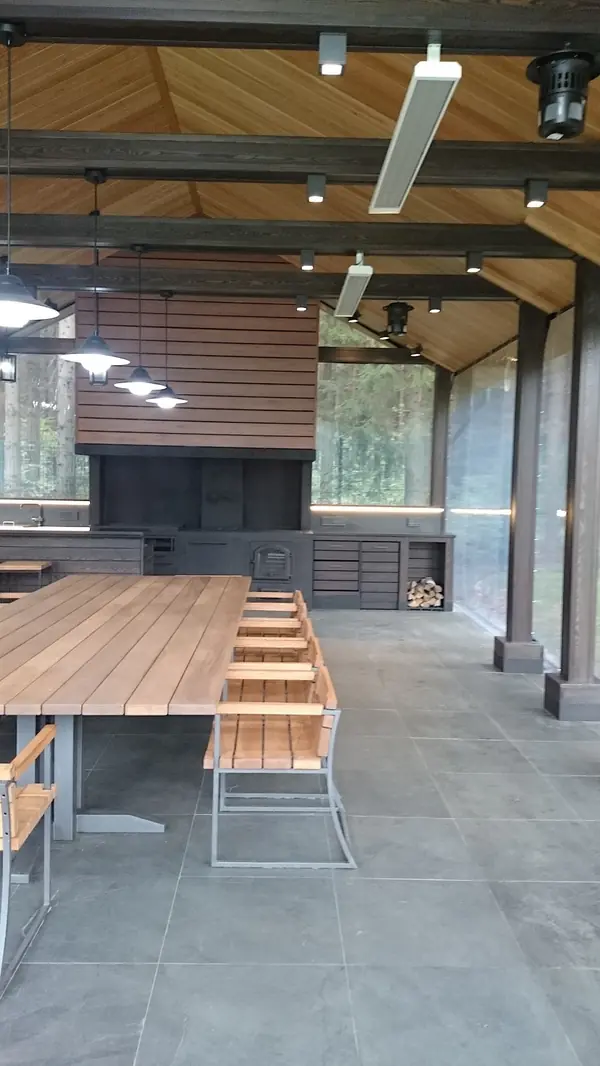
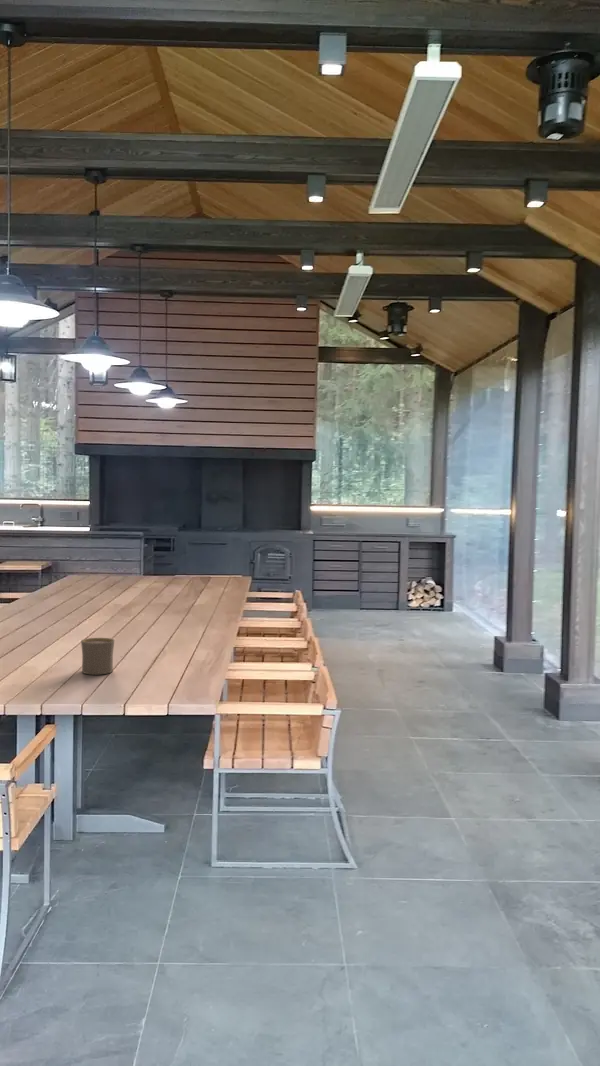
+ cup [80,637,115,676]
